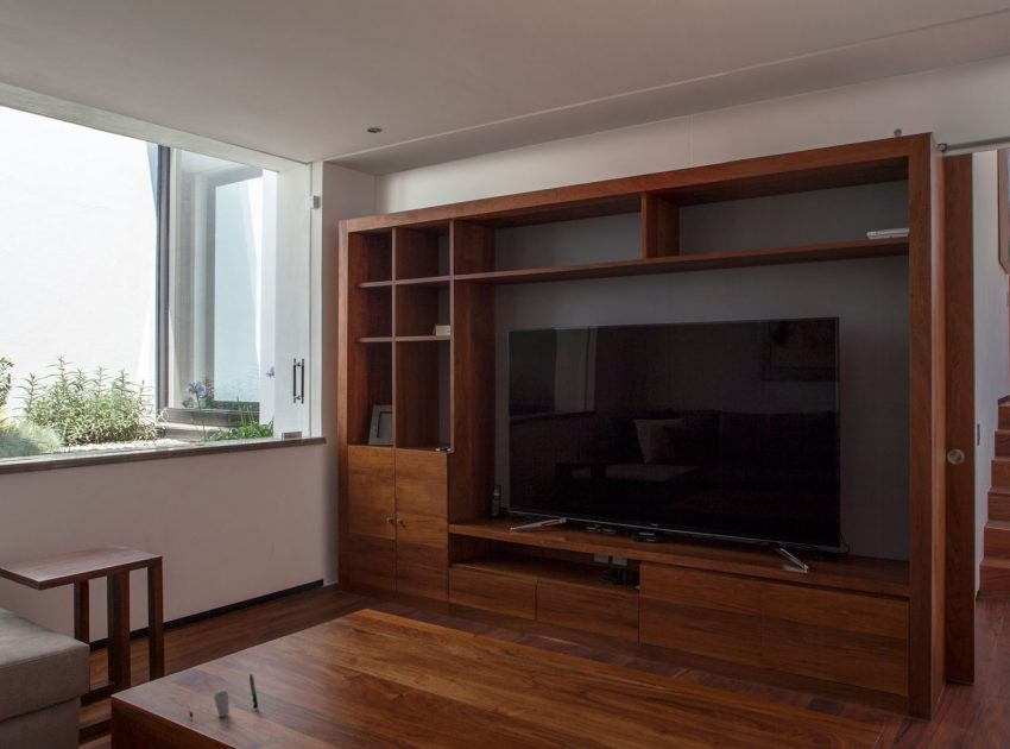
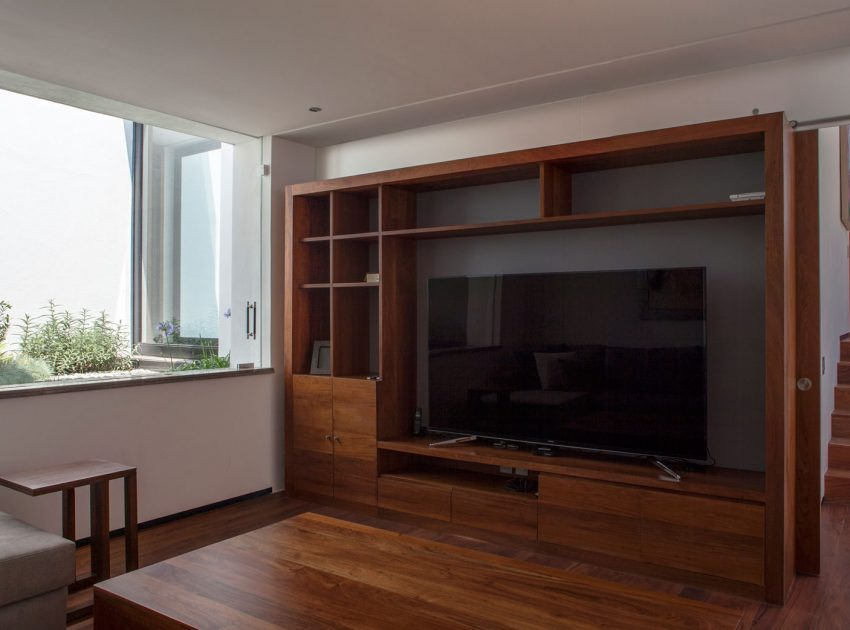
- cup [187,673,259,718]
